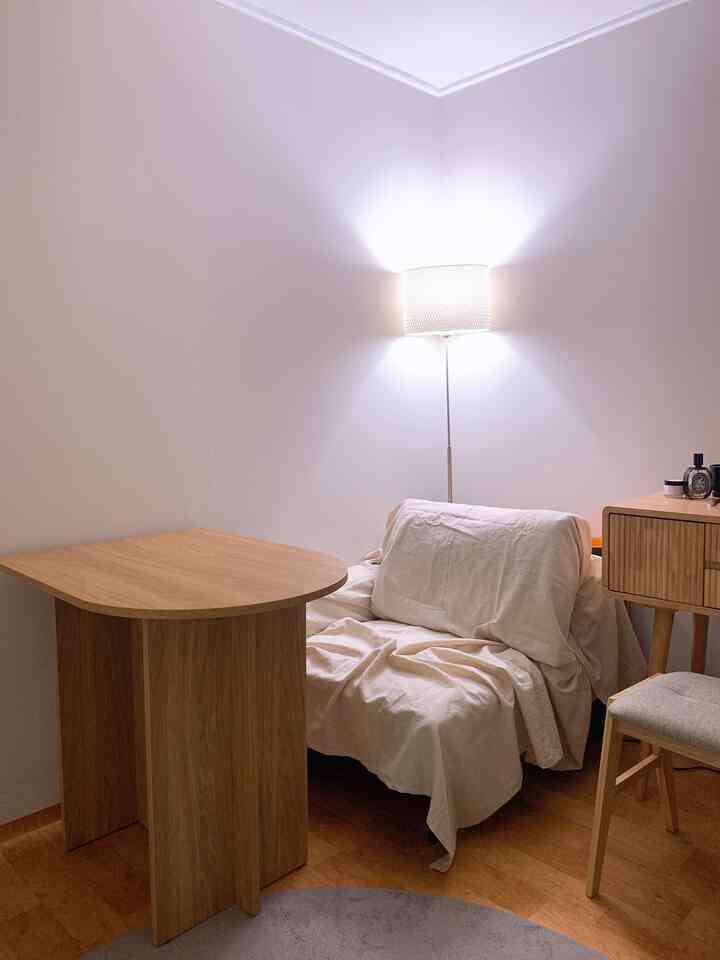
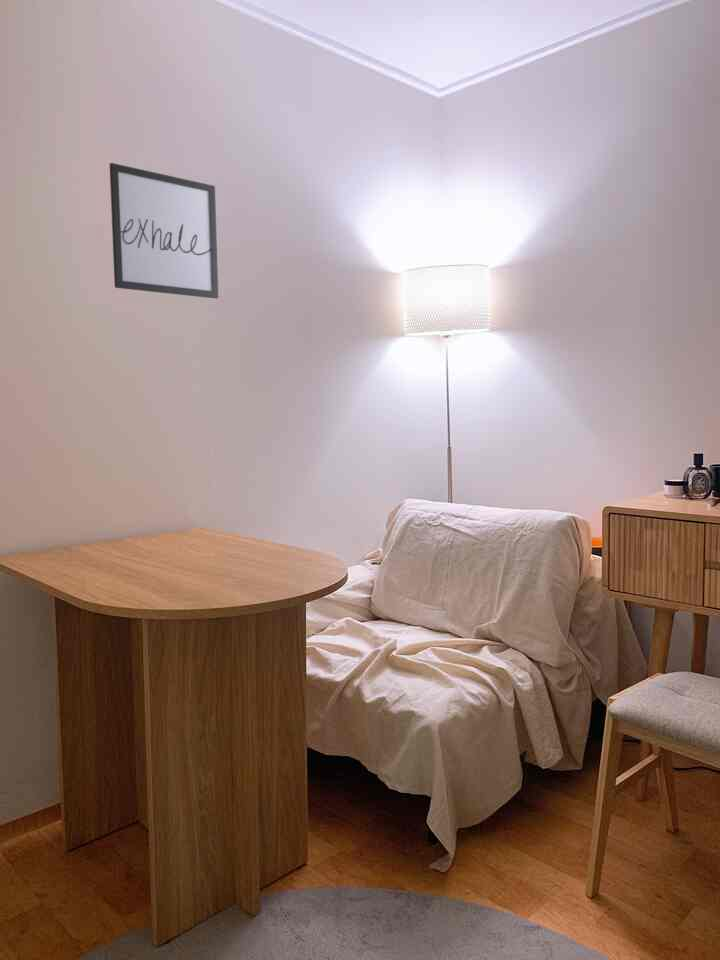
+ wall art [109,162,219,299]
